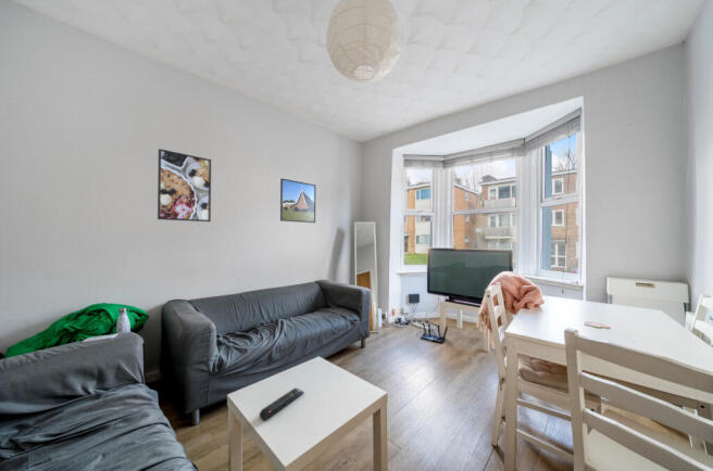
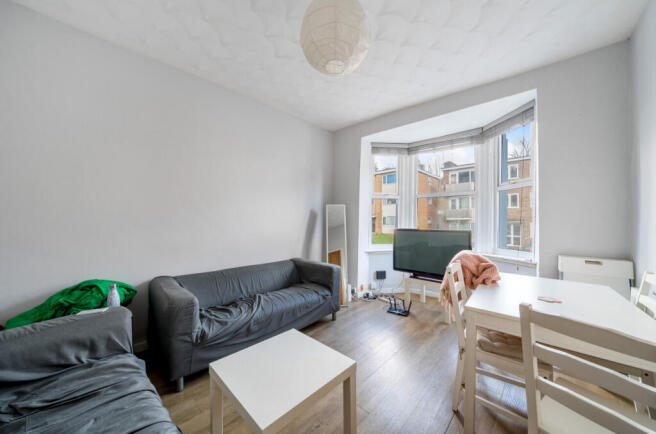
- remote control [259,387,305,421]
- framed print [157,148,212,222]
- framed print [279,177,317,224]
